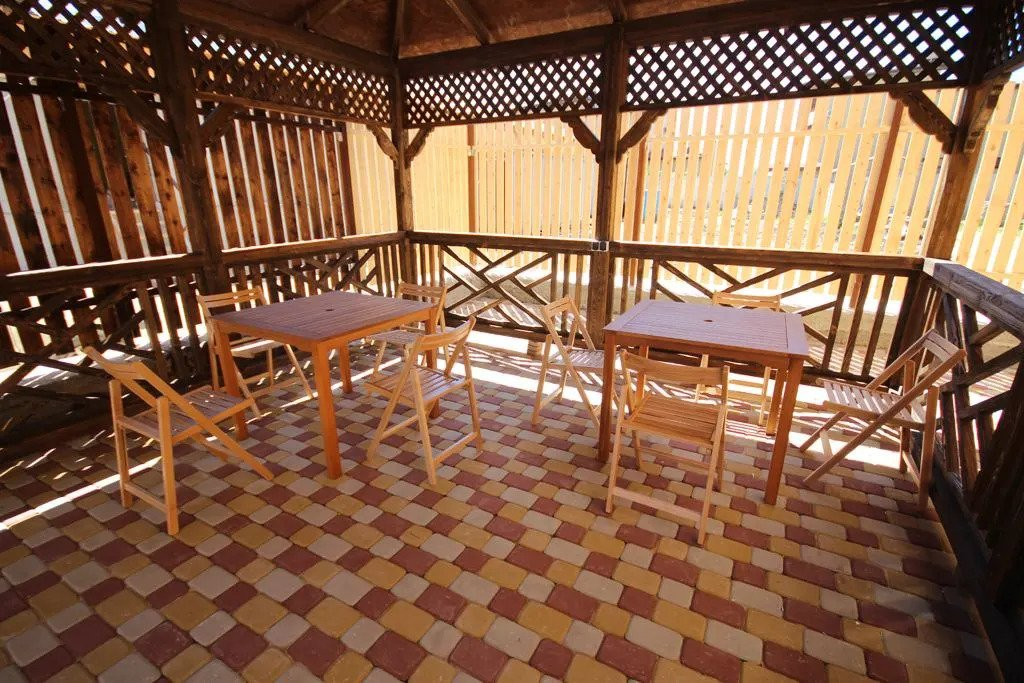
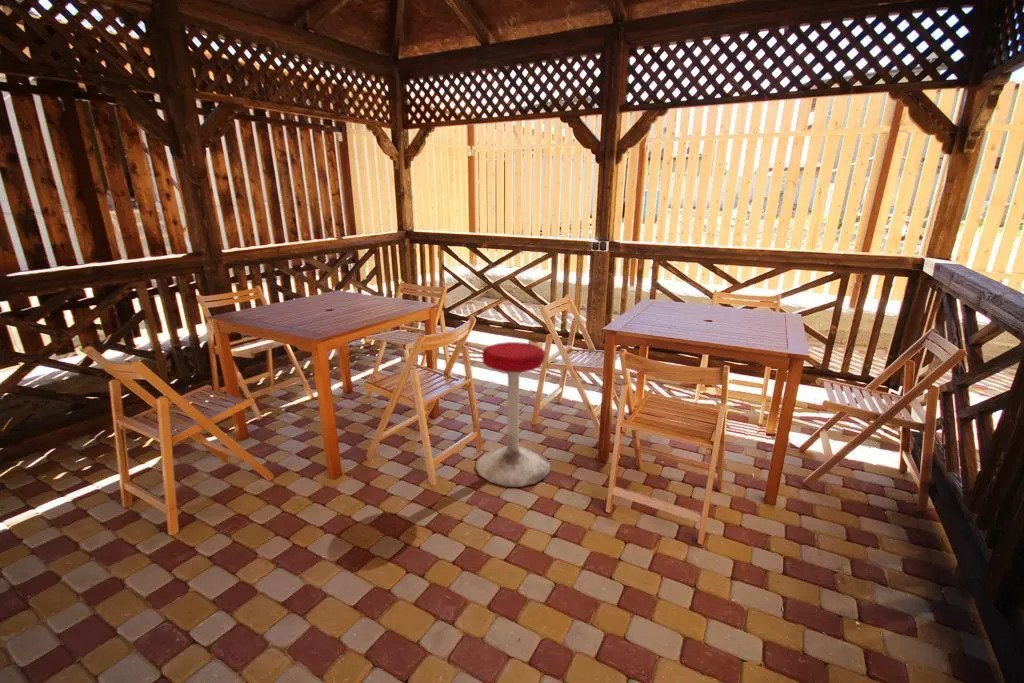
+ stool [475,341,551,488]
